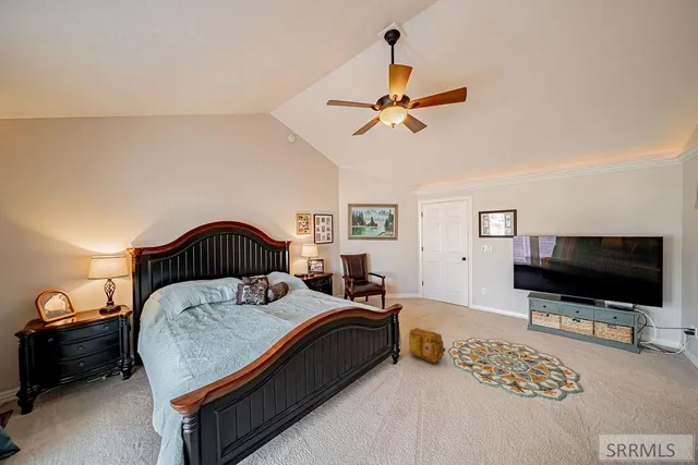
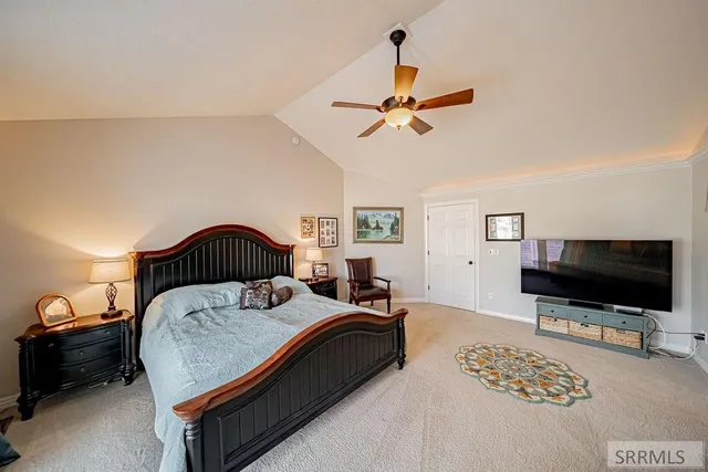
- backpack [408,327,446,364]
